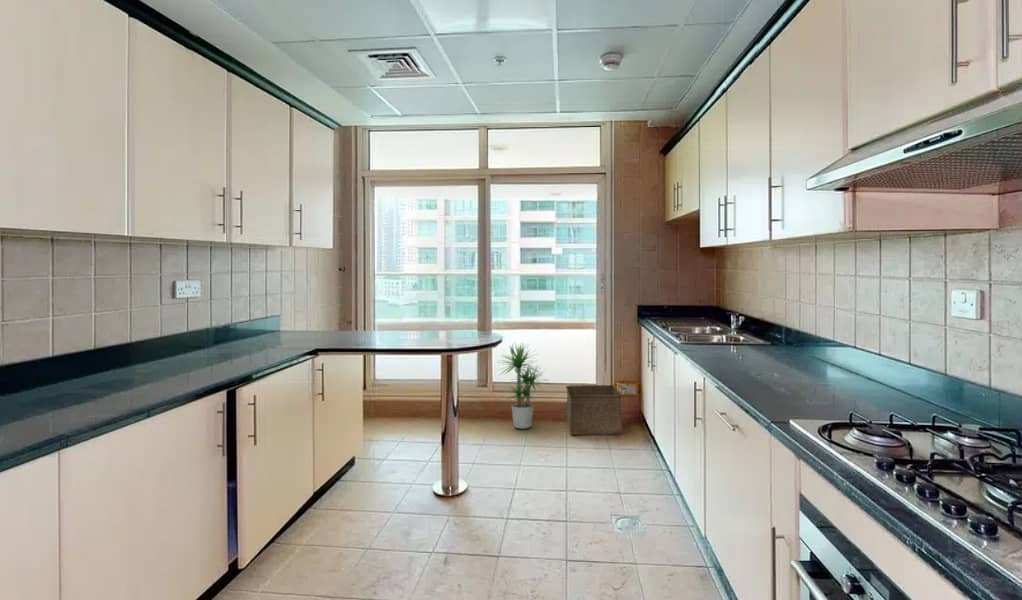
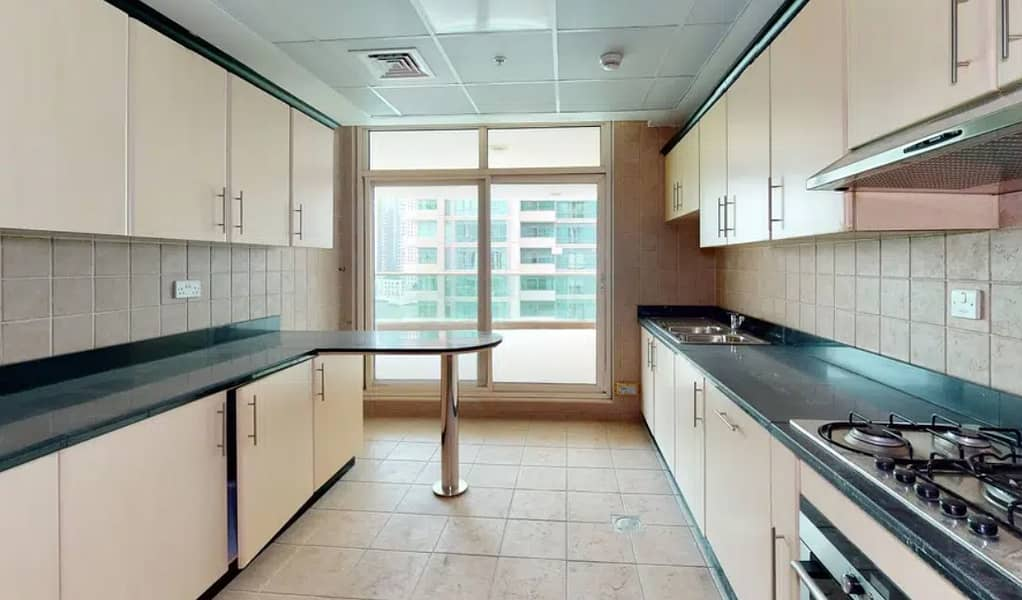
- potted plant [495,341,551,430]
- storage bin [565,384,624,436]
